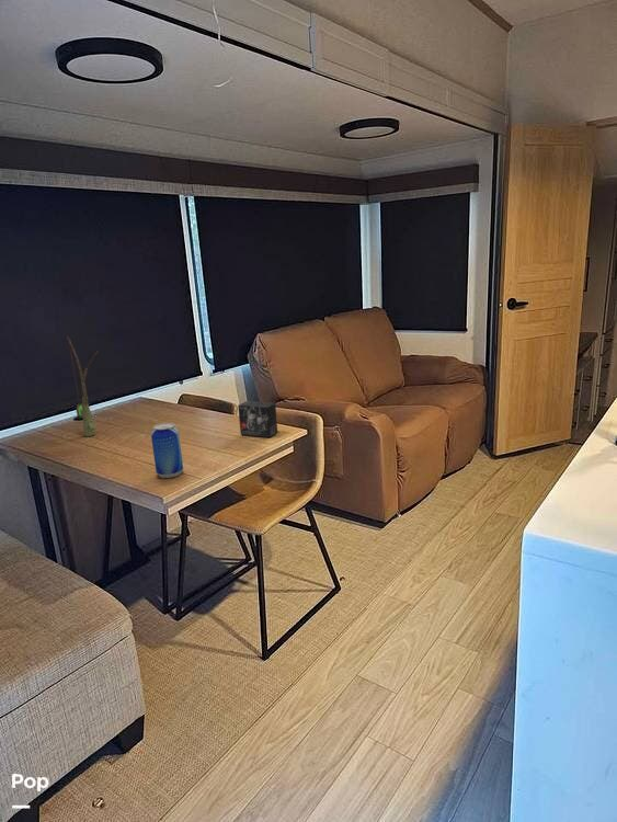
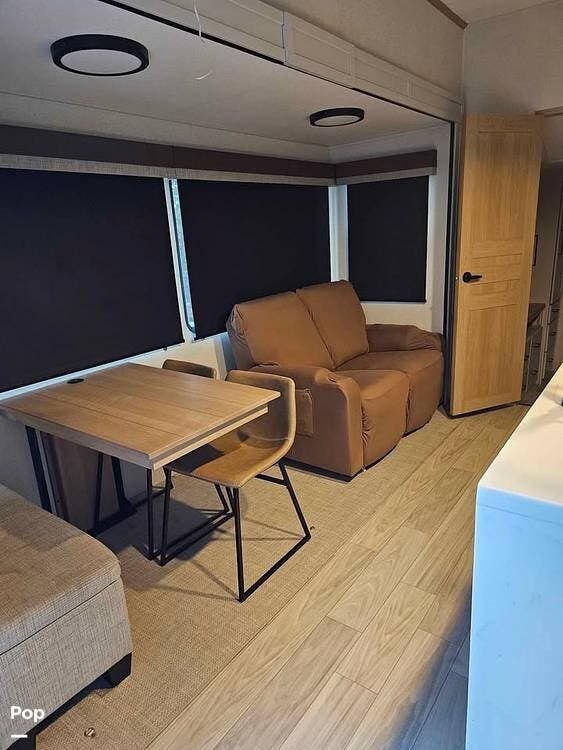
- beer can [150,422,184,479]
- plant [66,335,99,437]
- small box [237,400,279,438]
